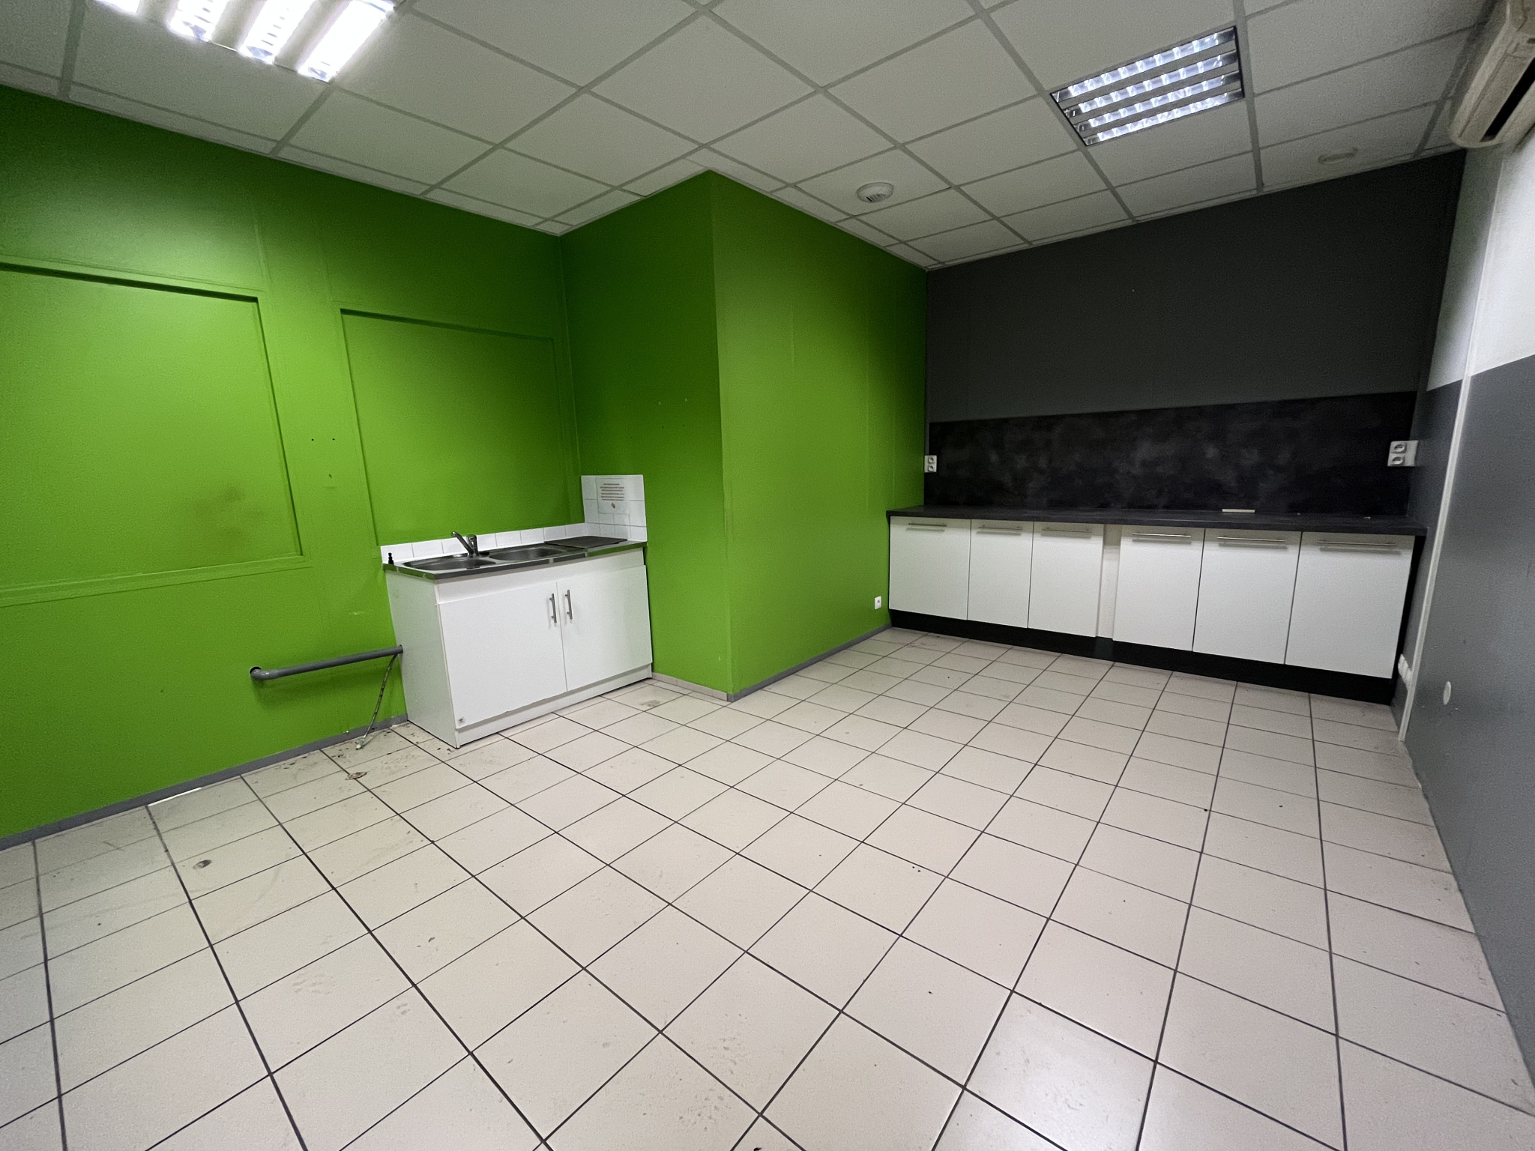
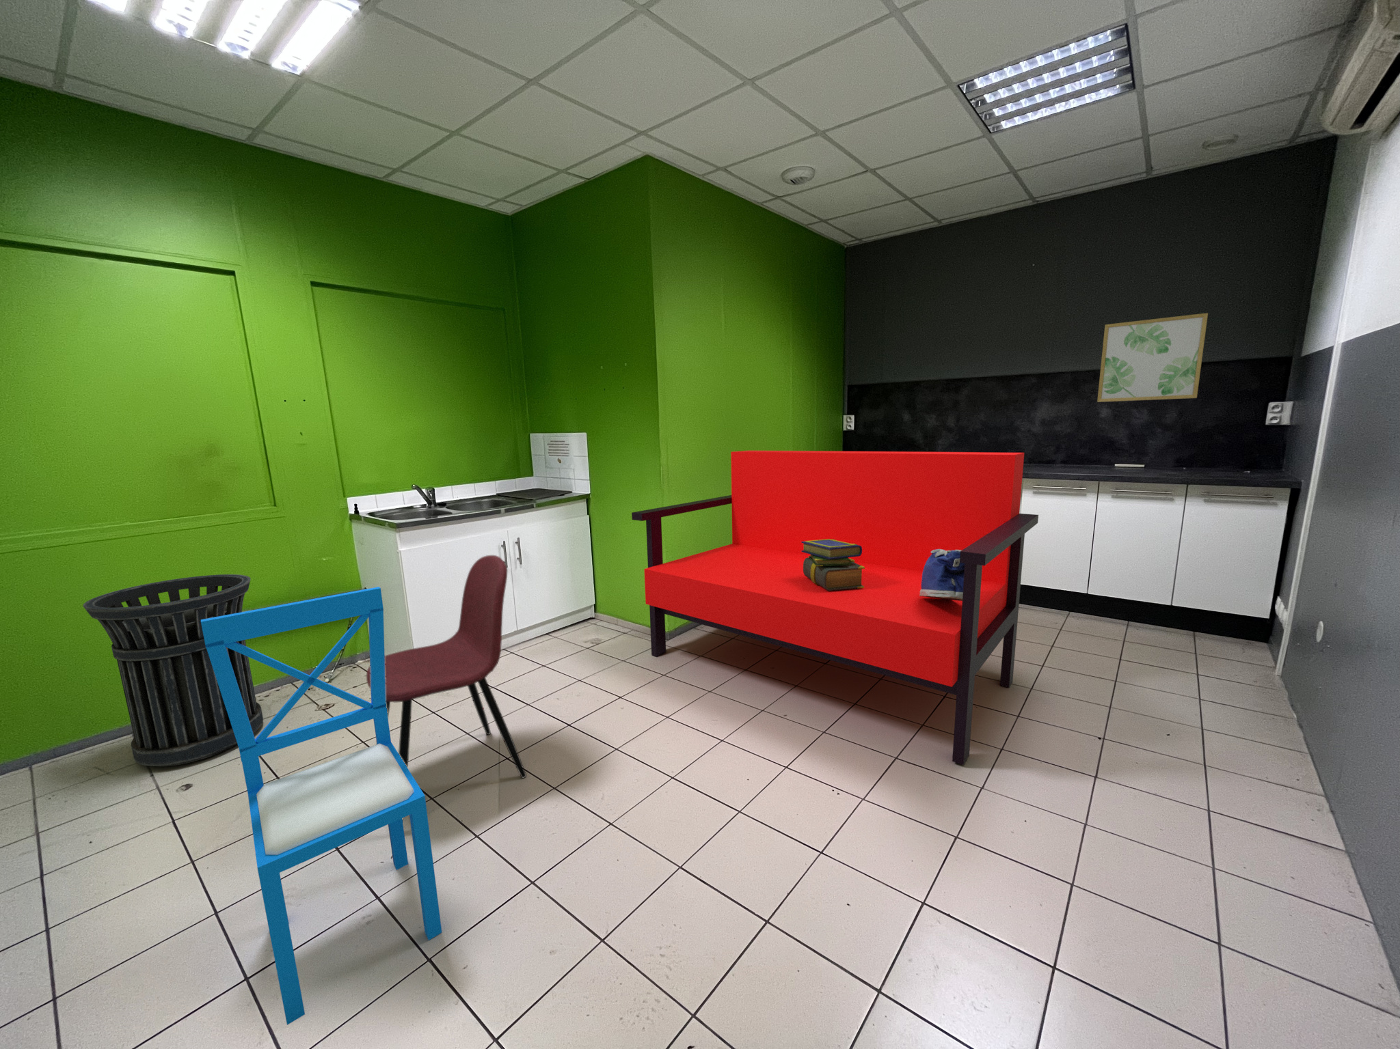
+ tote bag [919,549,965,601]
+ wall art [1097,312,1208,403]
+ stack of books [801,539,864,591]
+ sofa [631,450,1040,766]
+ trash can [82,574,263,767]
+ dining chair [366,554,527,822]
+ dining chair [201,586,442,1026]
